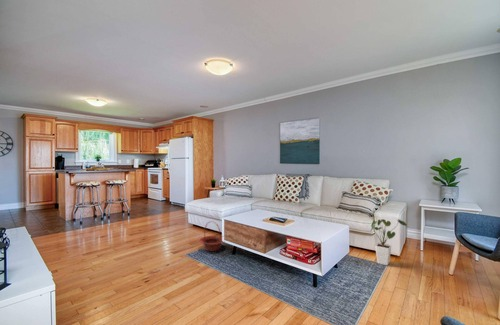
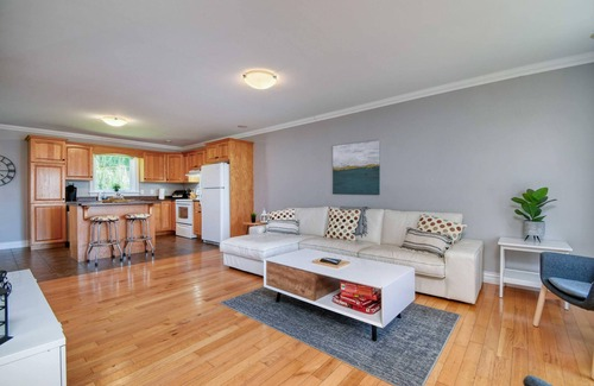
- basket [198,220,224,252]
- house plant [369,218,408,266]
